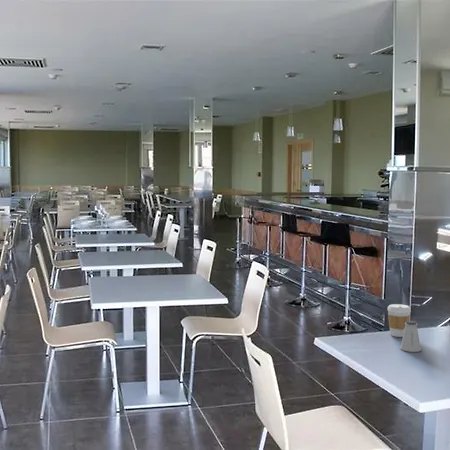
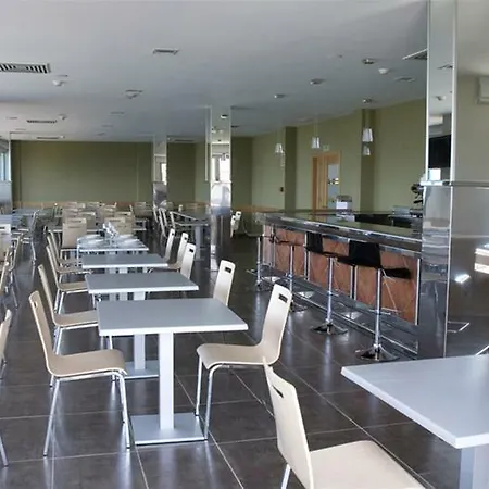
- coffee cup [387,303,412,338]
- saltshaker [399,320,422,353]
